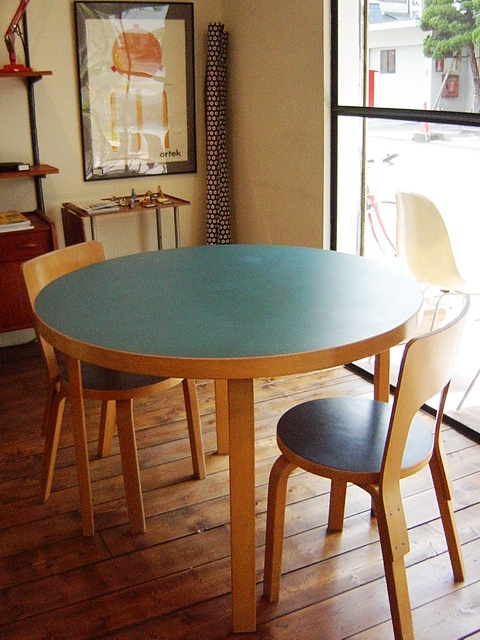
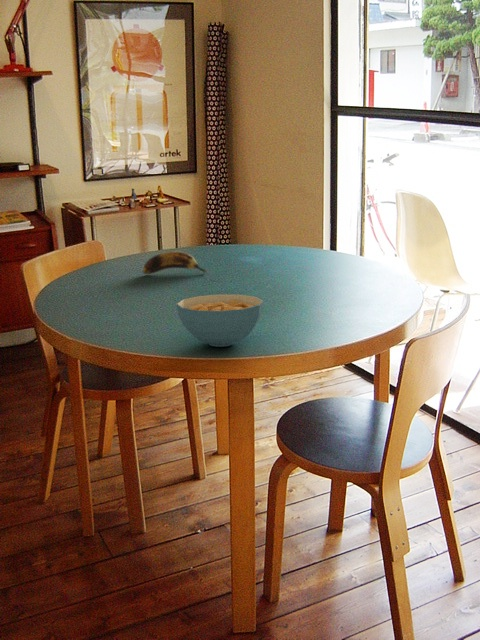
+ banana [142,250,208,275]
+ cereal bowl [175,293,265,348]
